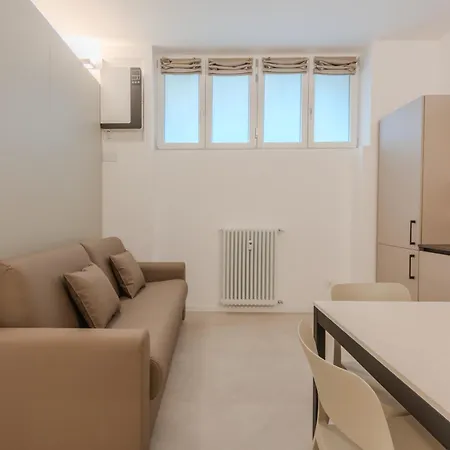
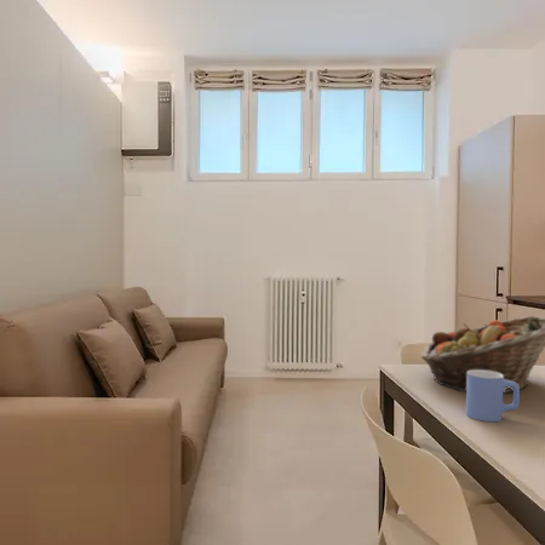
+ mug [465,371,521,423]
+ fruit basket [420,315,545,395]
